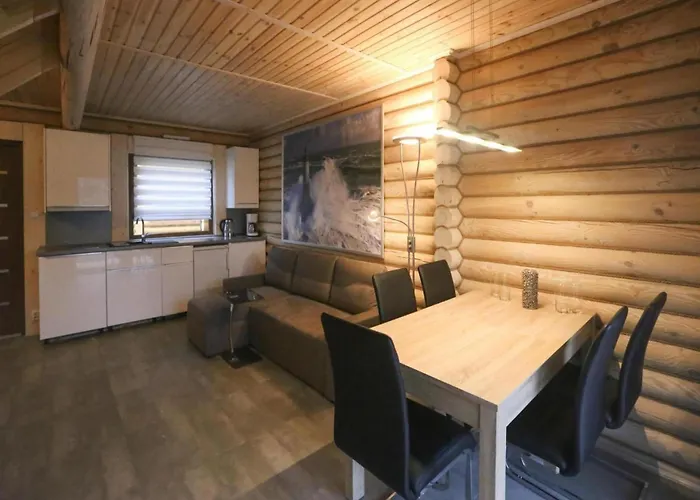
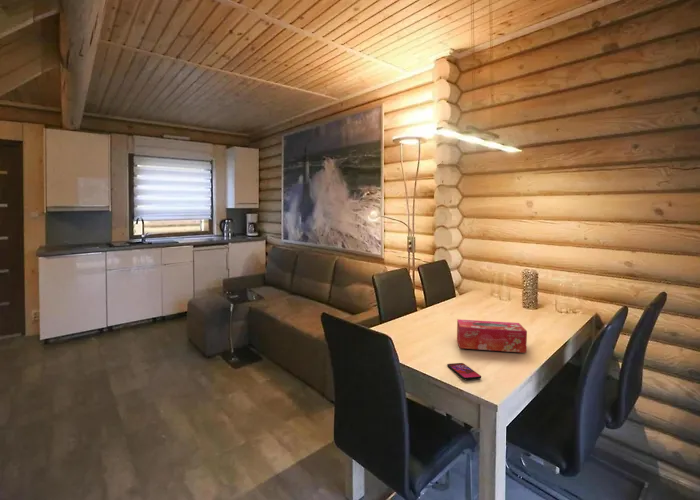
+ tissue box [456,318,528,354]
+ smartphone [446,362,482,380]
